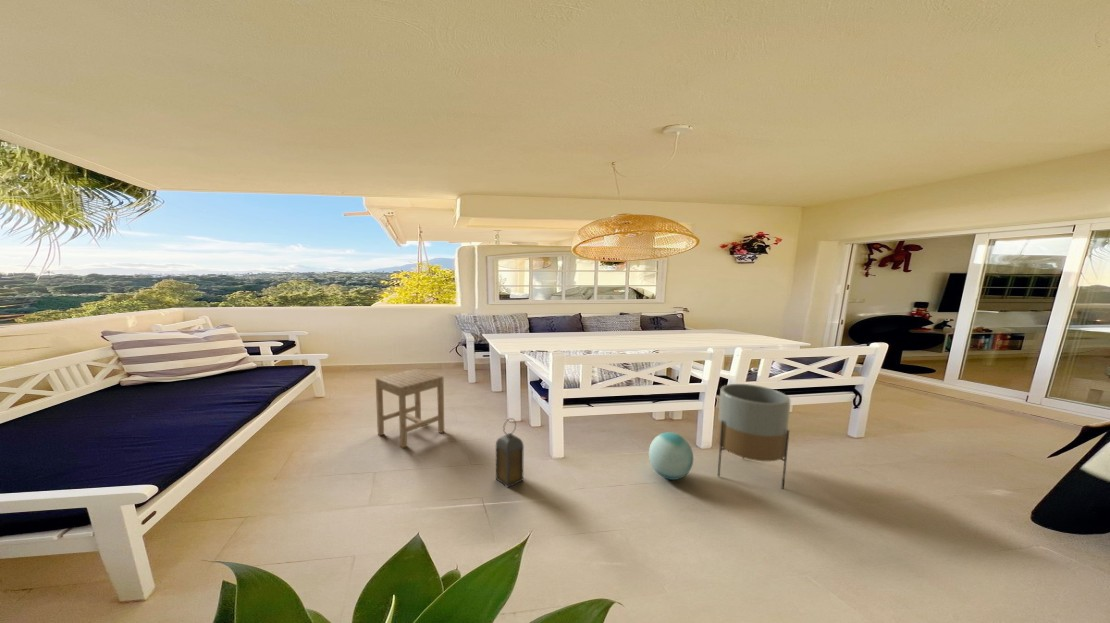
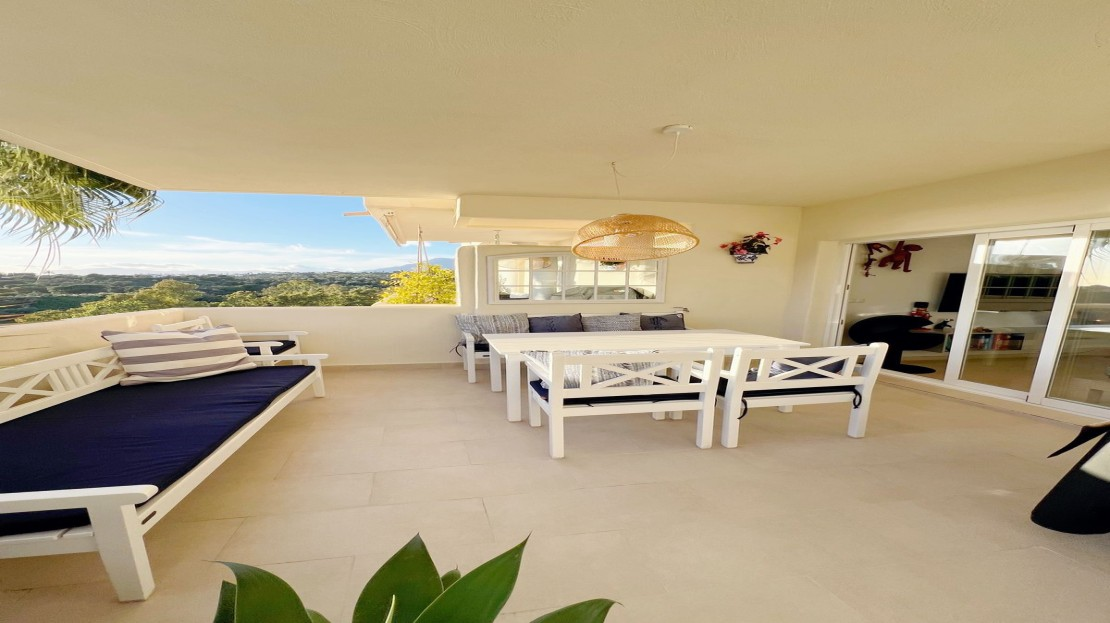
- stool [375,368,445,449]
- planter [716,383,792,490]
- ball [648,431,694,481]
- lantern [495,417,525,489]
